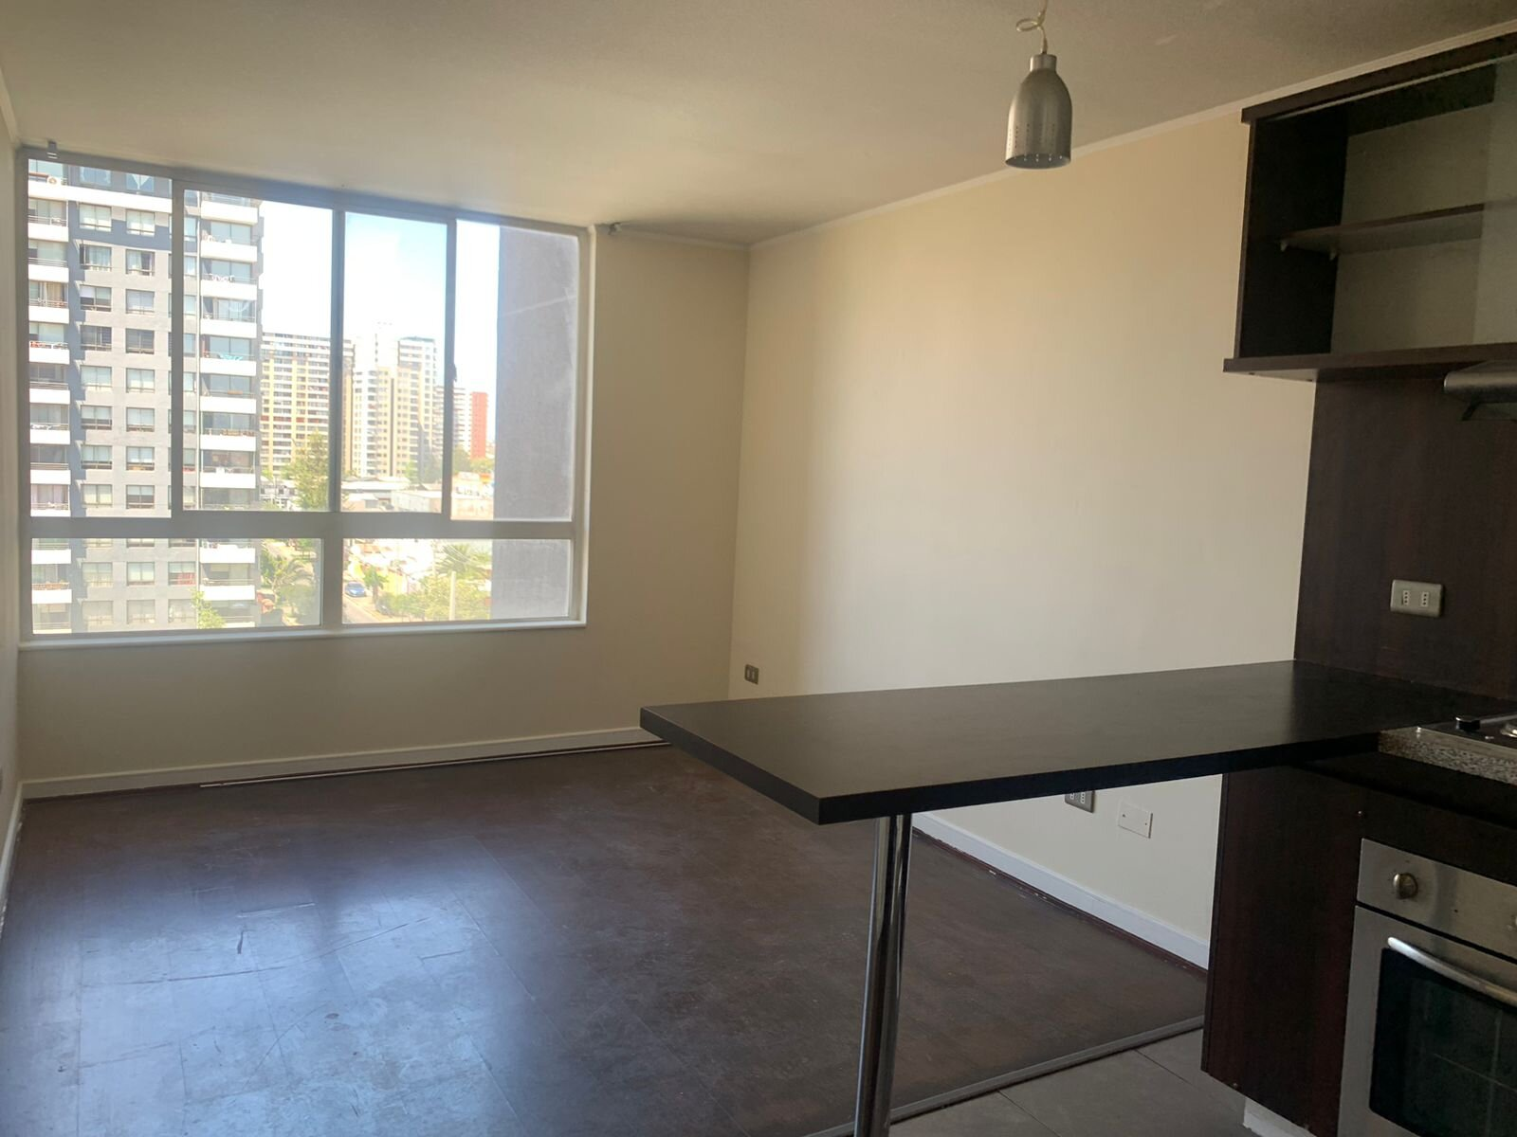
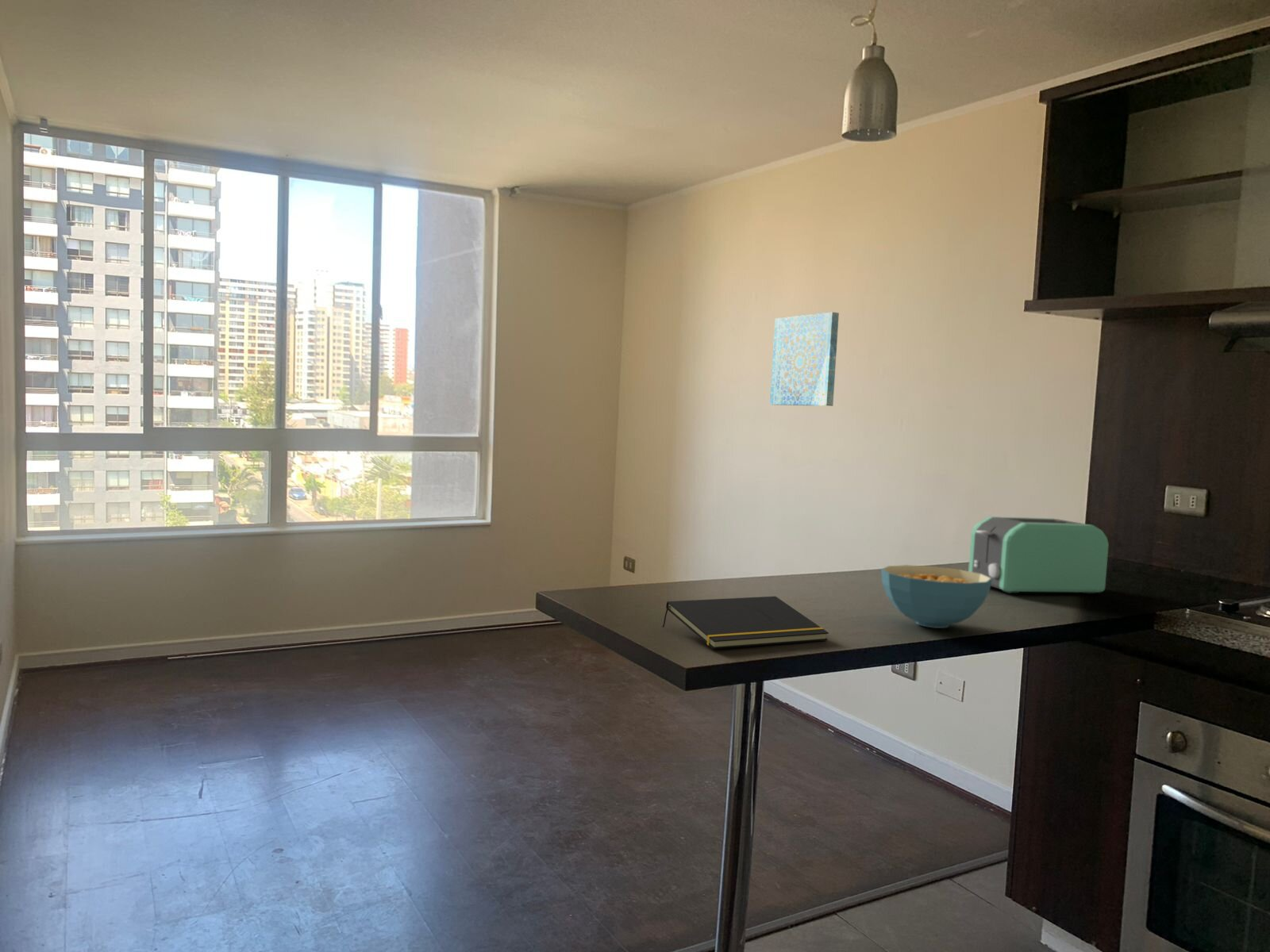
+ cereal bowl [880,564,992,629]
+ wall art [769,311,840,407]
+ notepad [662,596,829,650]
+ toaster [968,516,1110,595]
